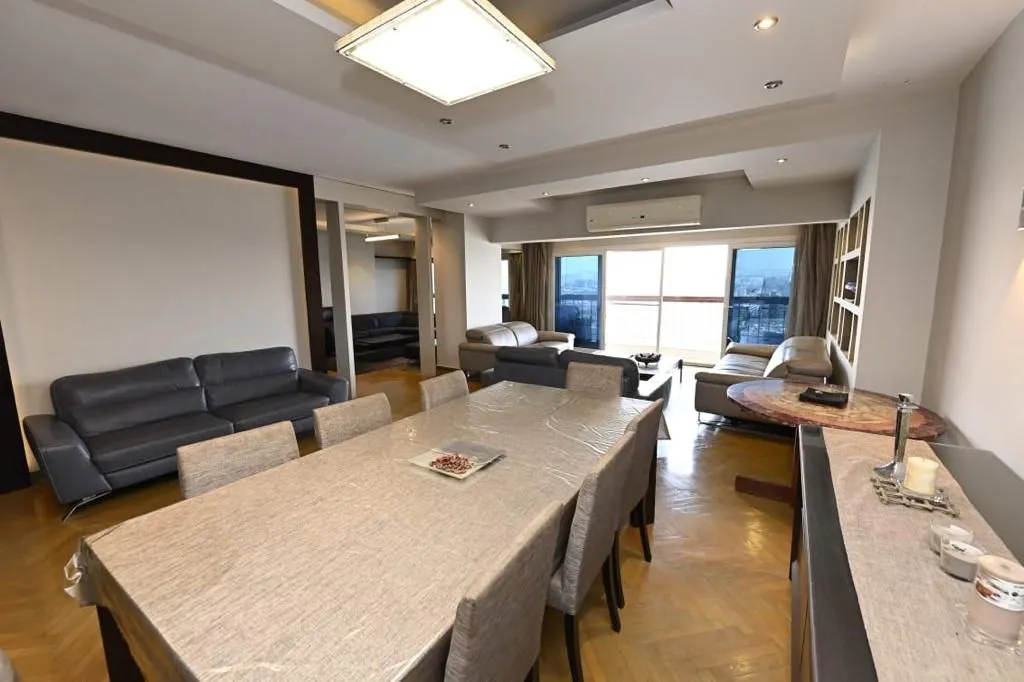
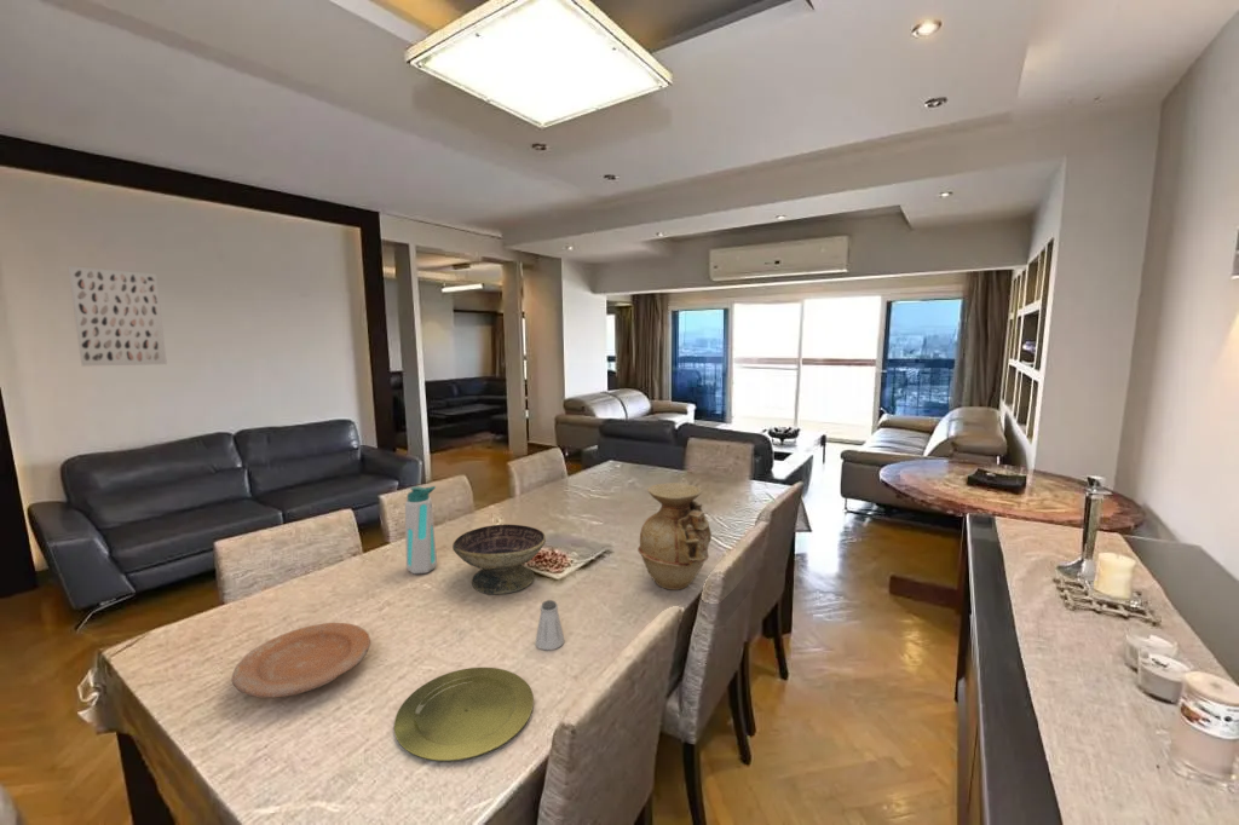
+ plate [231,622,371,699]
+ water bottle [404,485,438,576]
+ decorative bowl [451,524,547,595]
+ vase [636,481,713,592]
+ wall art [67,265,168,368]
+ plate [393,667,535,762]
+ saltshaker [535,599,565,651]
